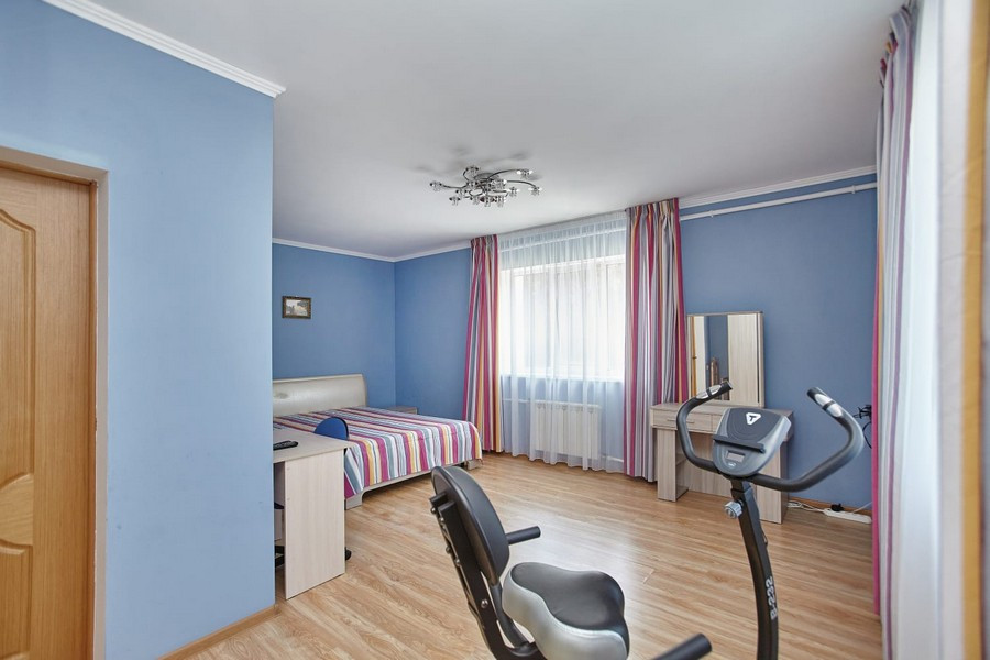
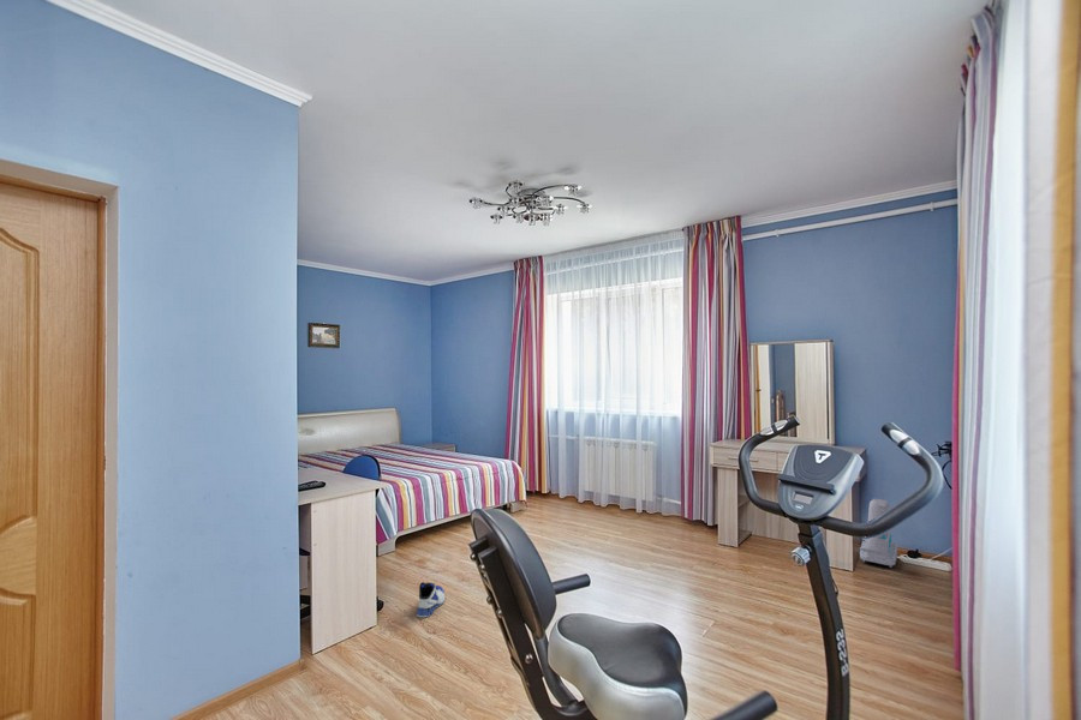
+ sneaker [416,581,446,618]
+ vacuum cleaner [859,498,898,569]
